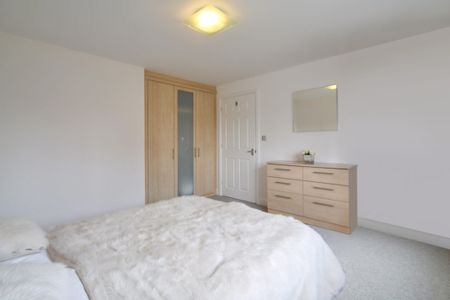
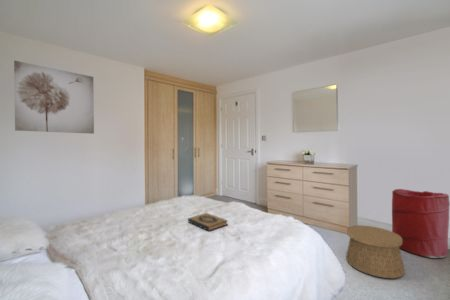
+ laundry hamper [391,188,450,259]
+ basket [345,225,406,279]
+ hardback book [187,212,229,232]
+ wall art [13,60,95,135]
